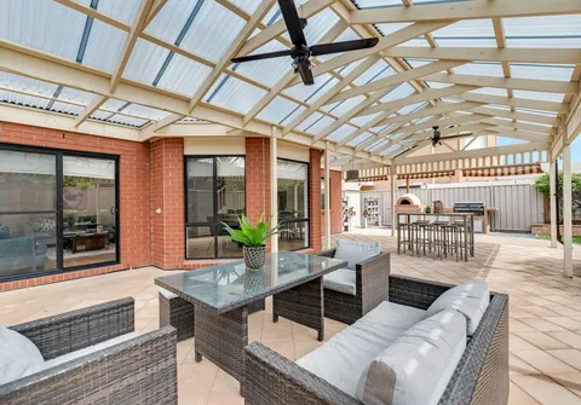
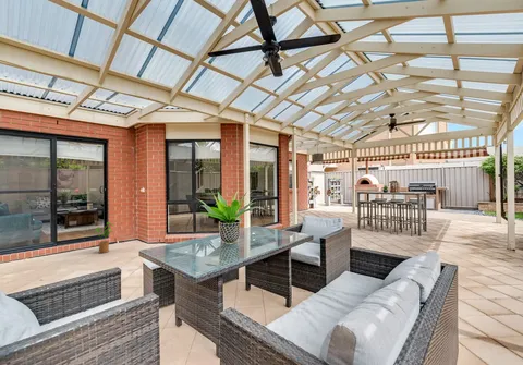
+ house plant [94,221,114,254]
